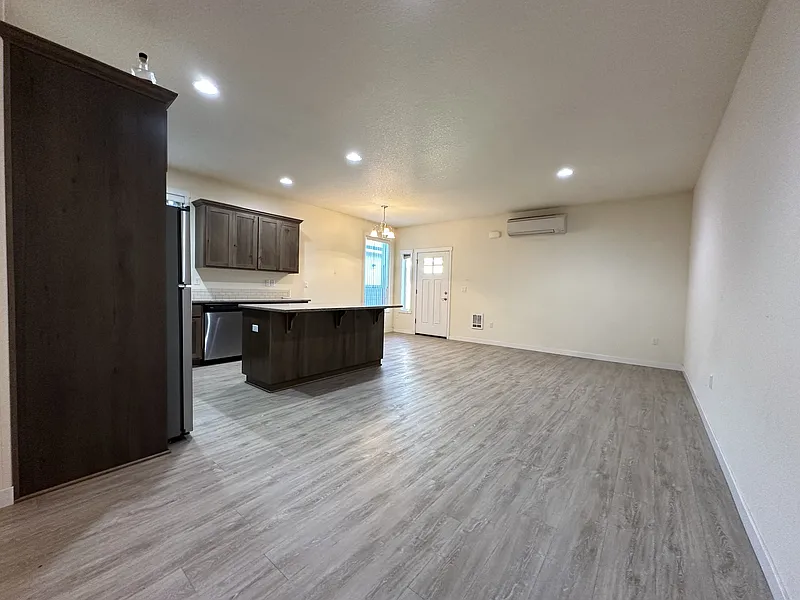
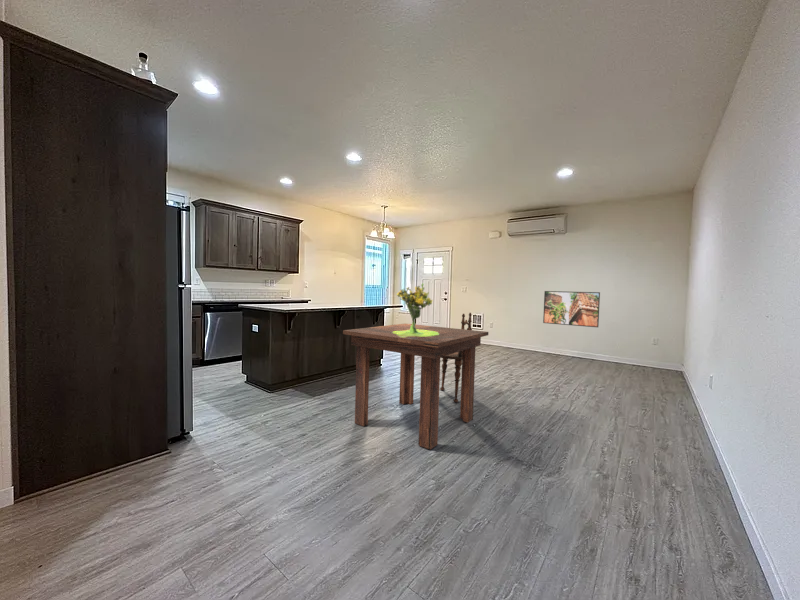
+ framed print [542,290,601,328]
+ bouquet [392,282,439,337]
+ dining table [342,323,489,450]
+ dining chair [439,312,473,403]
